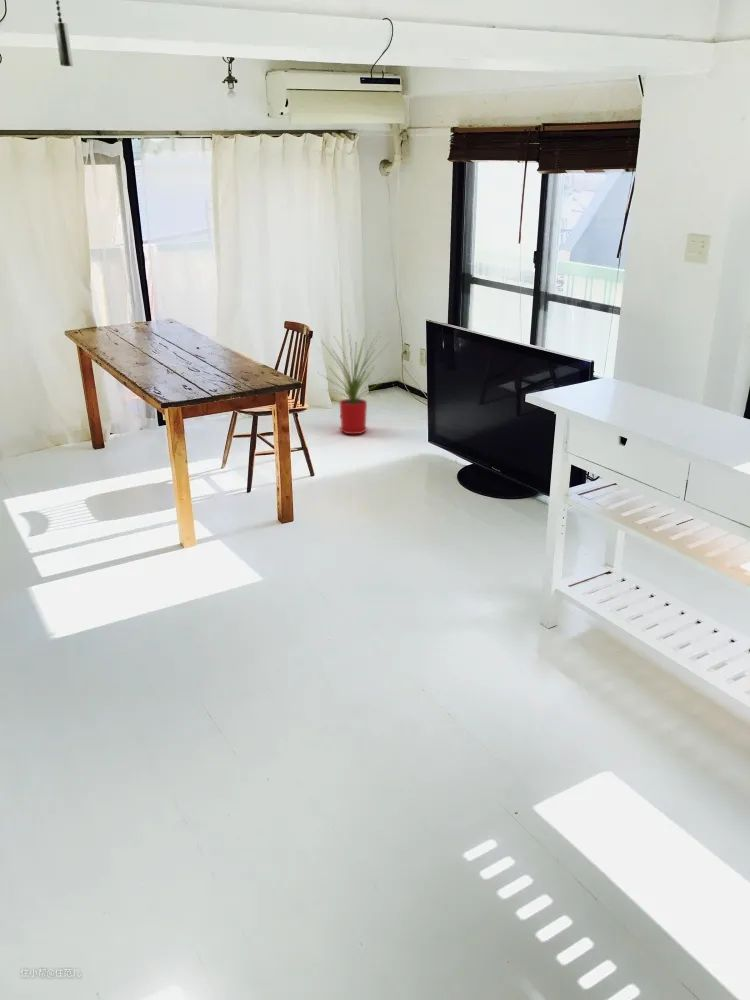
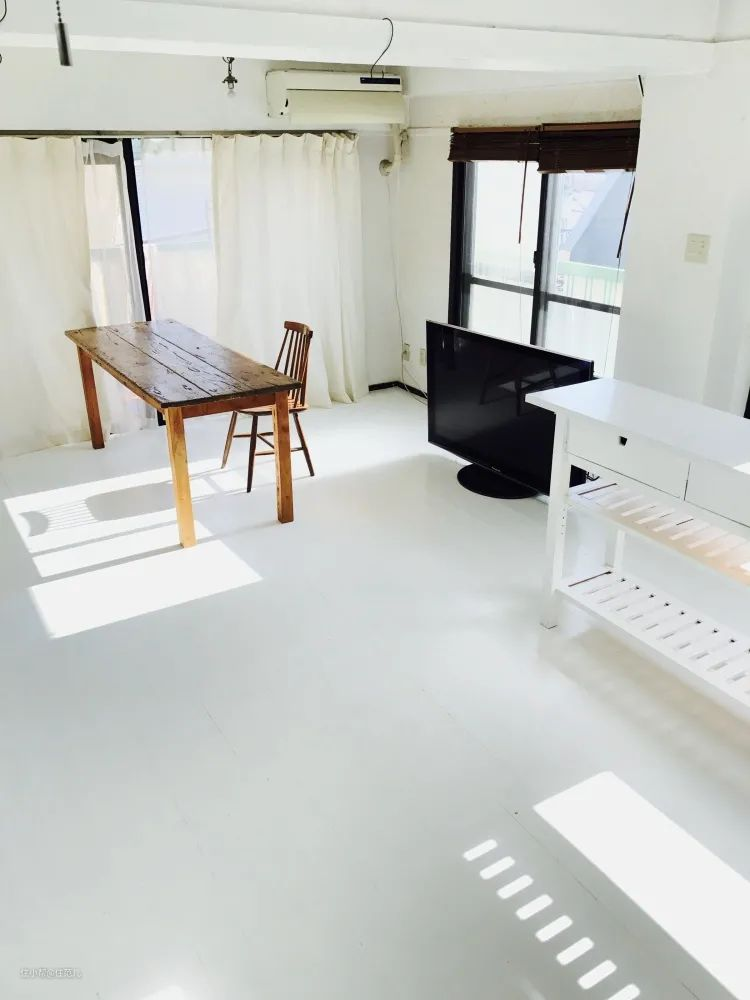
- house plant [313,328,391,436]
